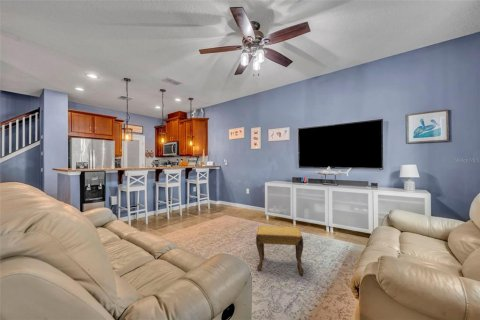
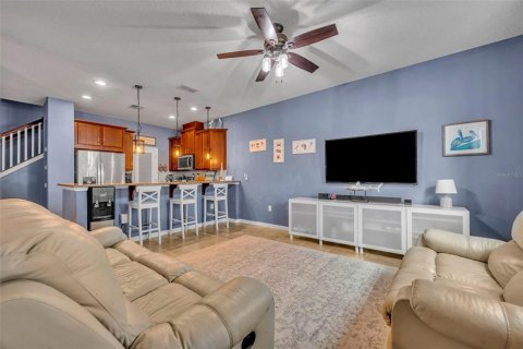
- footstool [255,225,305,276]
